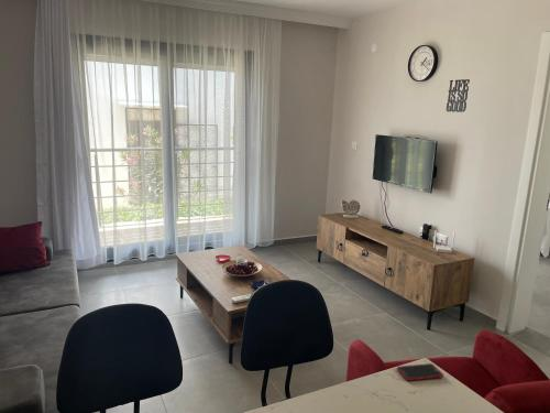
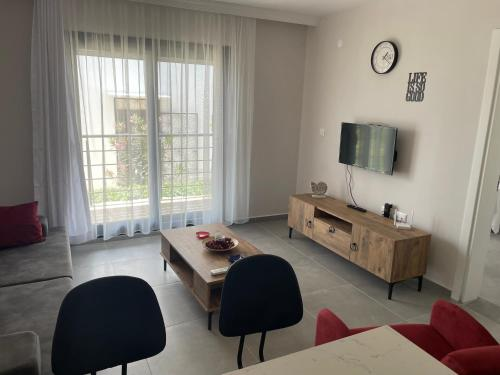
- cell phone [396,362,444,382]
